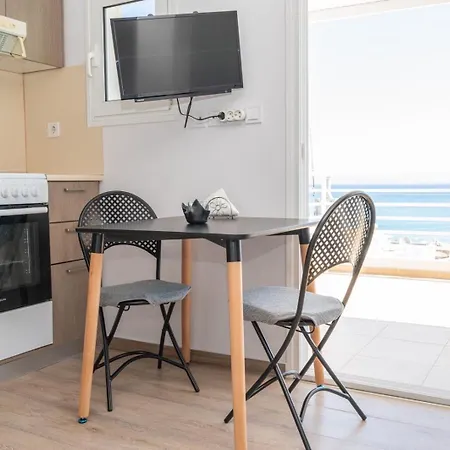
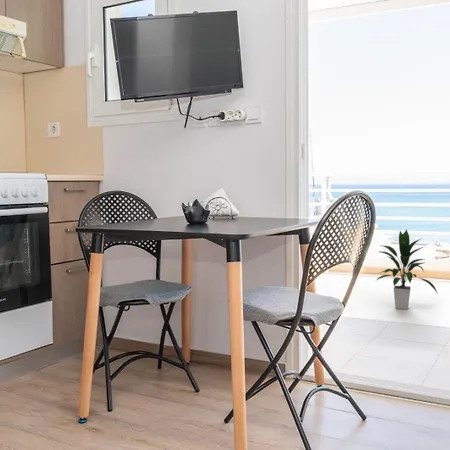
+ indoor plant [376,228,439,310]
